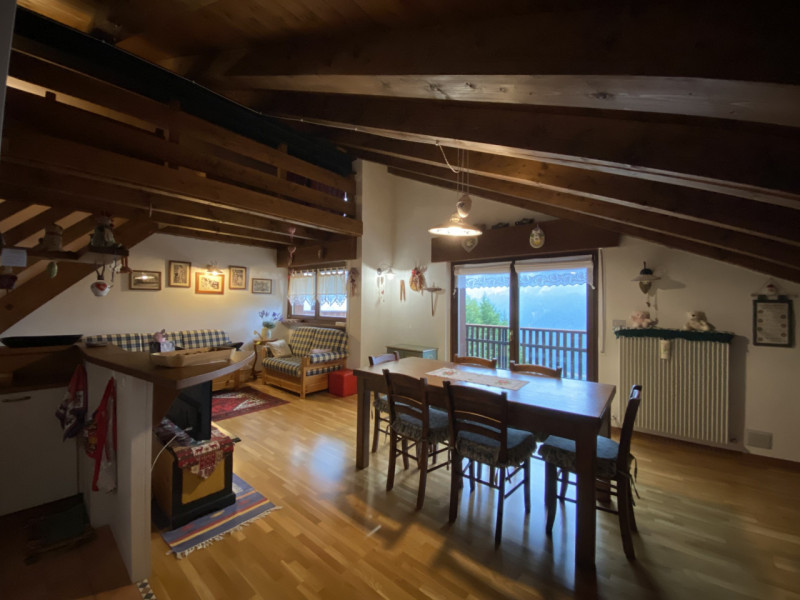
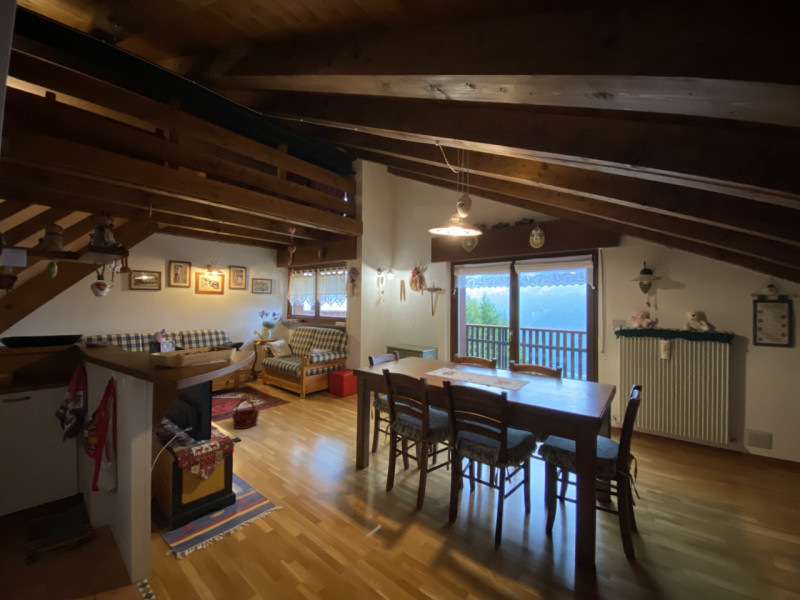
+ basket [231,397,260,430]
